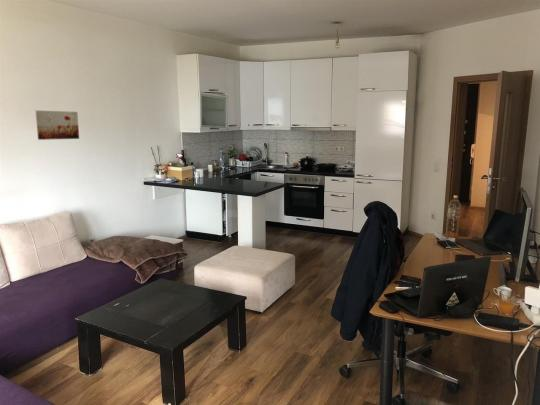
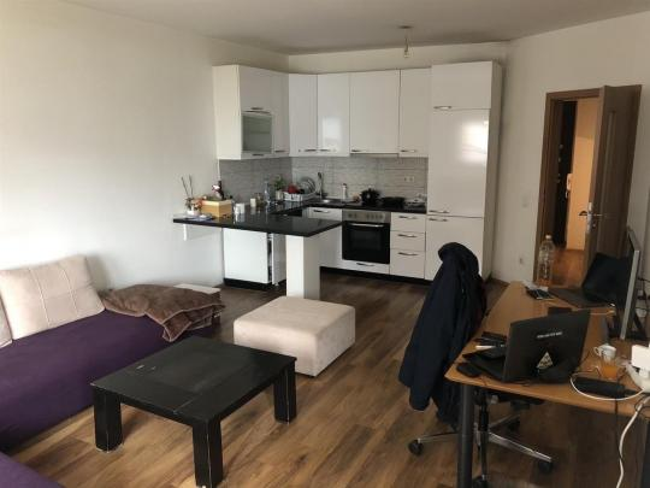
- wall art [35,110,80,141]
